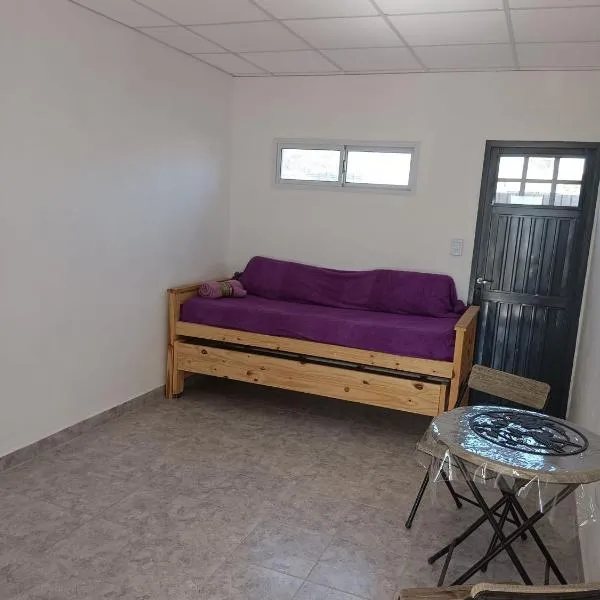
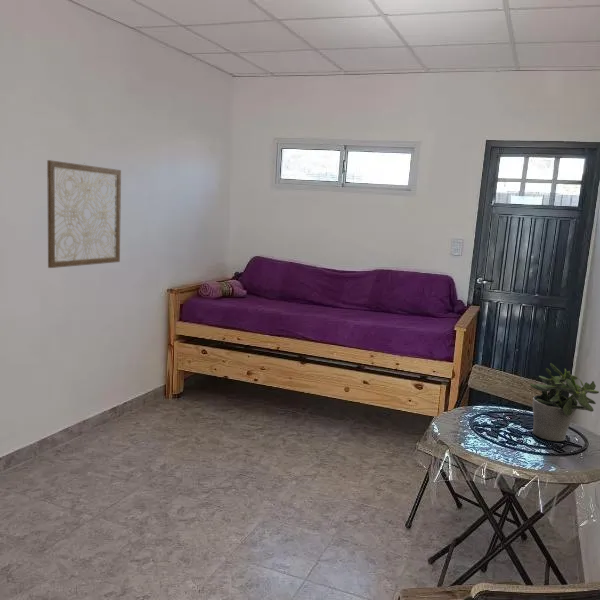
+ potted plant [529,362,600,442]
+ wall art [46,159,122,269]
